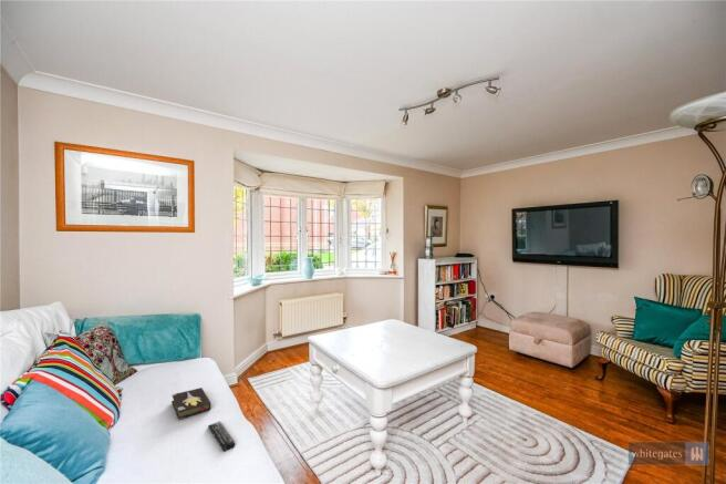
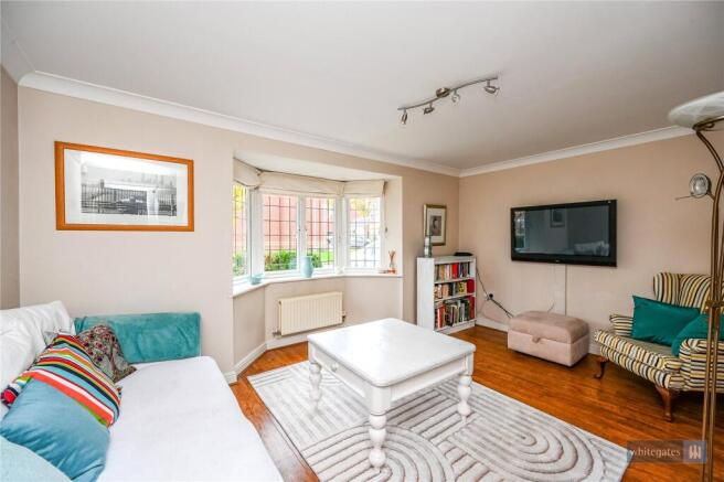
- hardback book [170,387,211,421]
- remote control [207,420,236,453]
